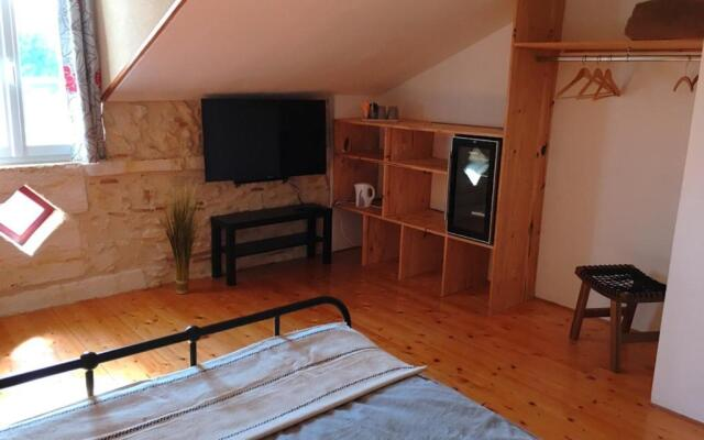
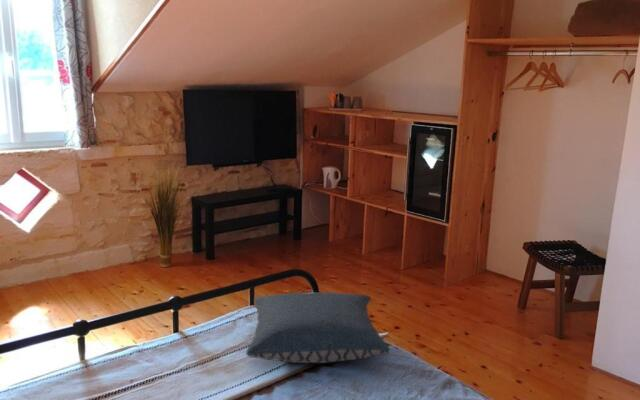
+ pillow [245,291,390,364]
